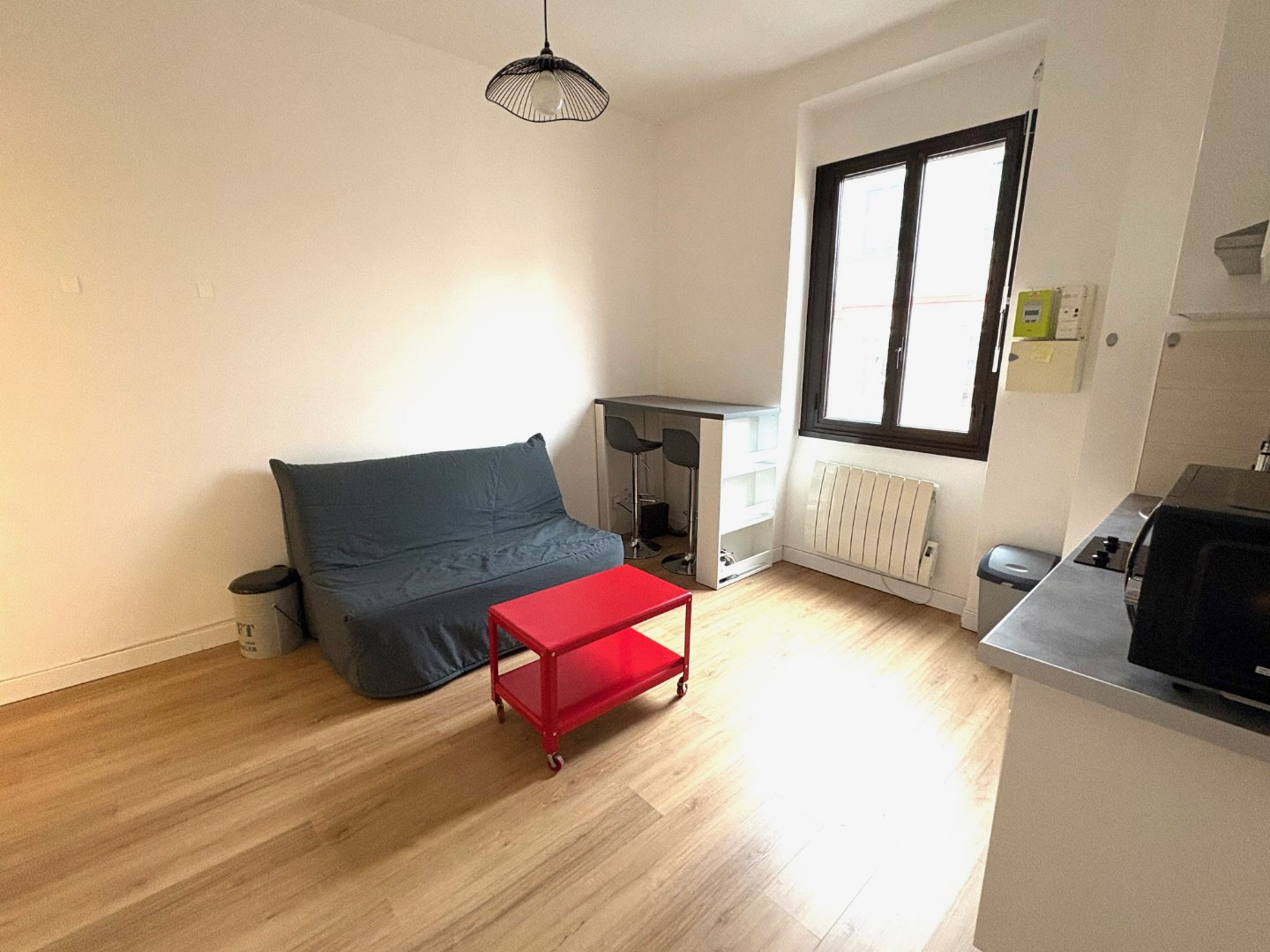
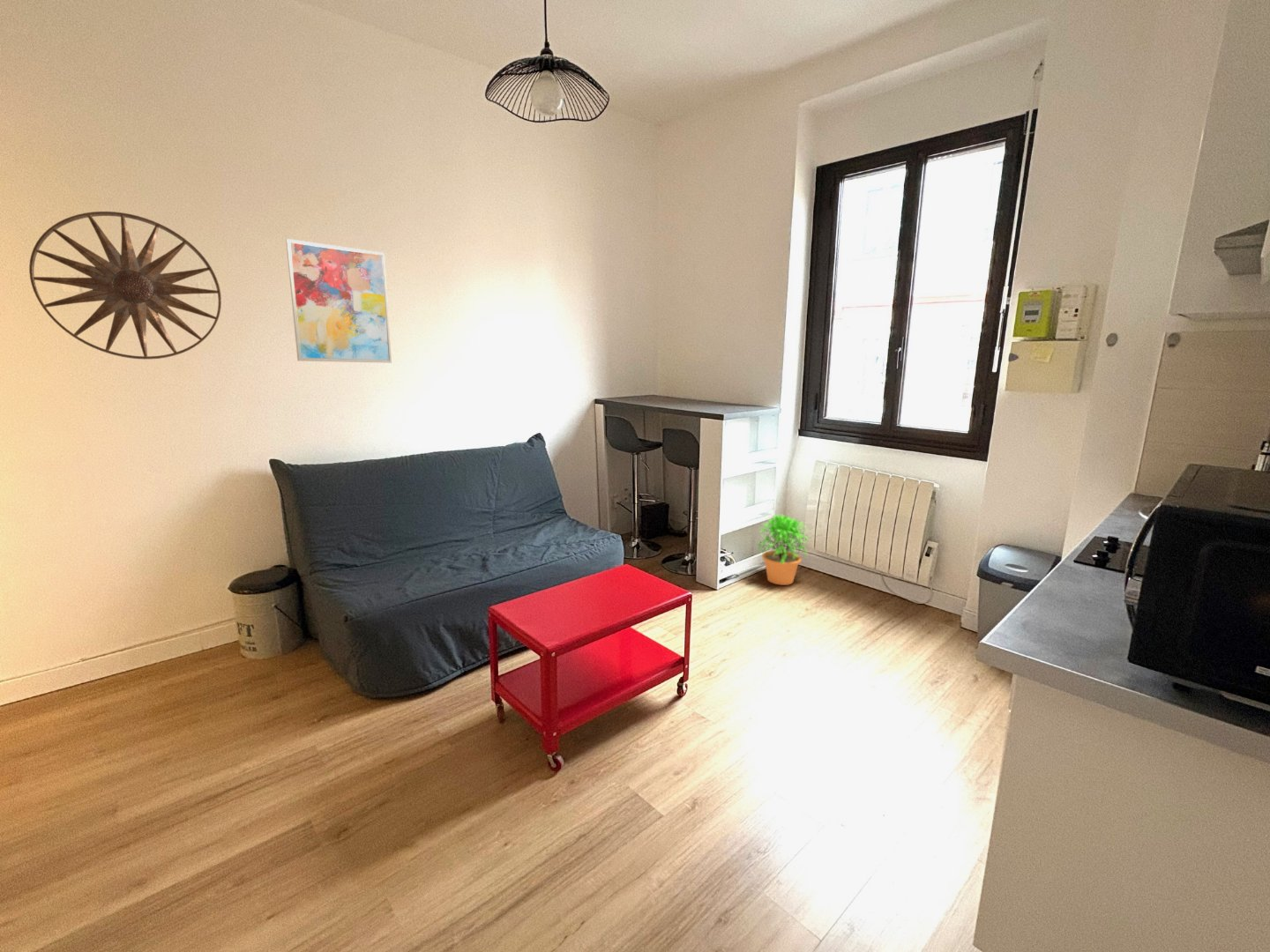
+ wall art [28,211,222,361]
+ wall art [285,238,392,364]
+ potted plant [756,513,813,586]
